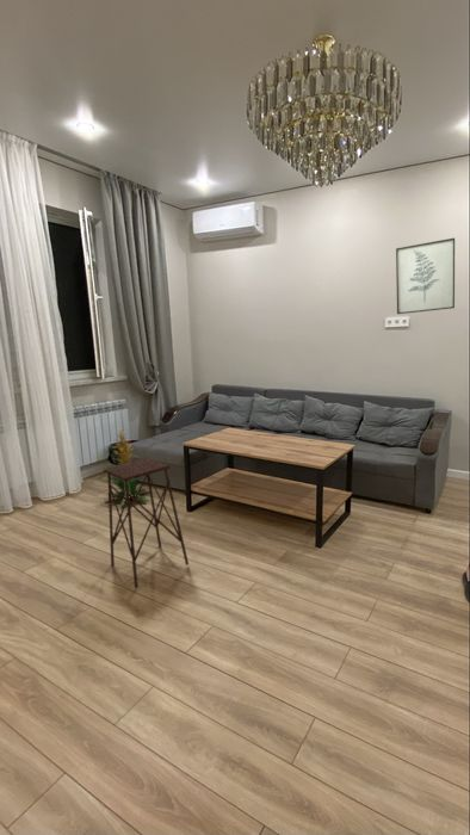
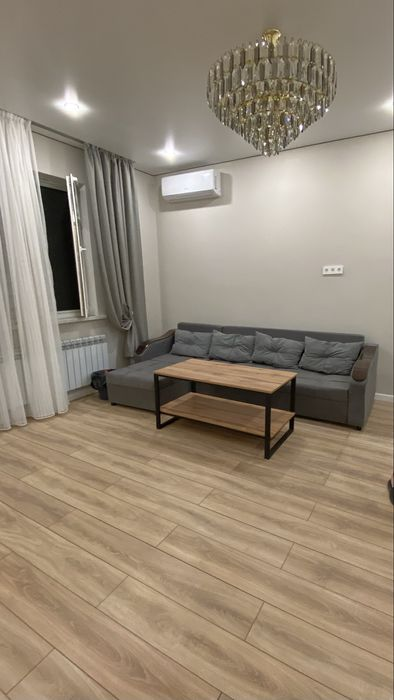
- wall art [395,237,456,315]
- indoor plant [103,427,149,507]
- side table [103,457,190,589]
